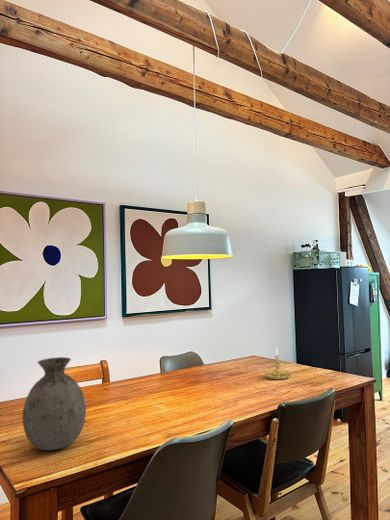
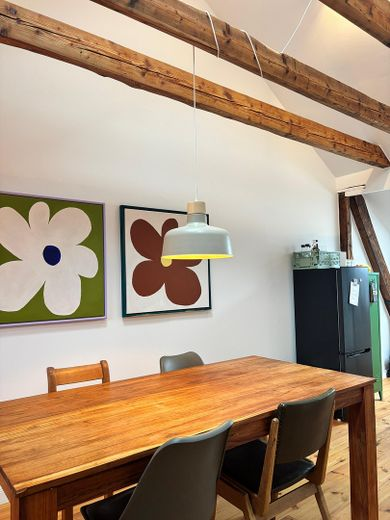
- candle holder [263,348,292,381]
- vase [21,356,87,451]
